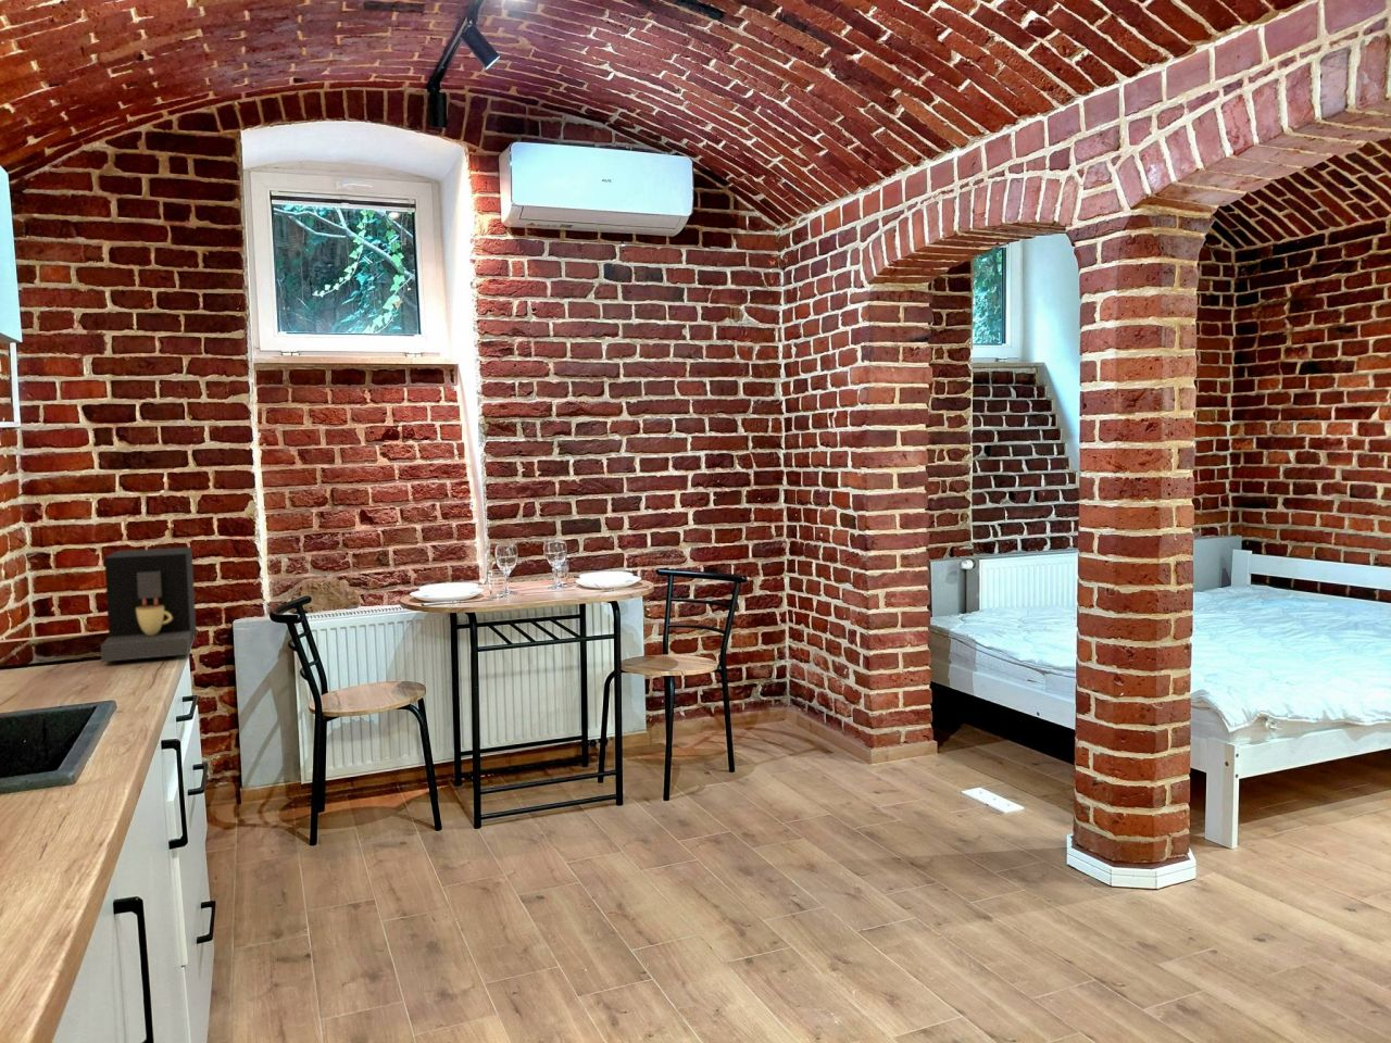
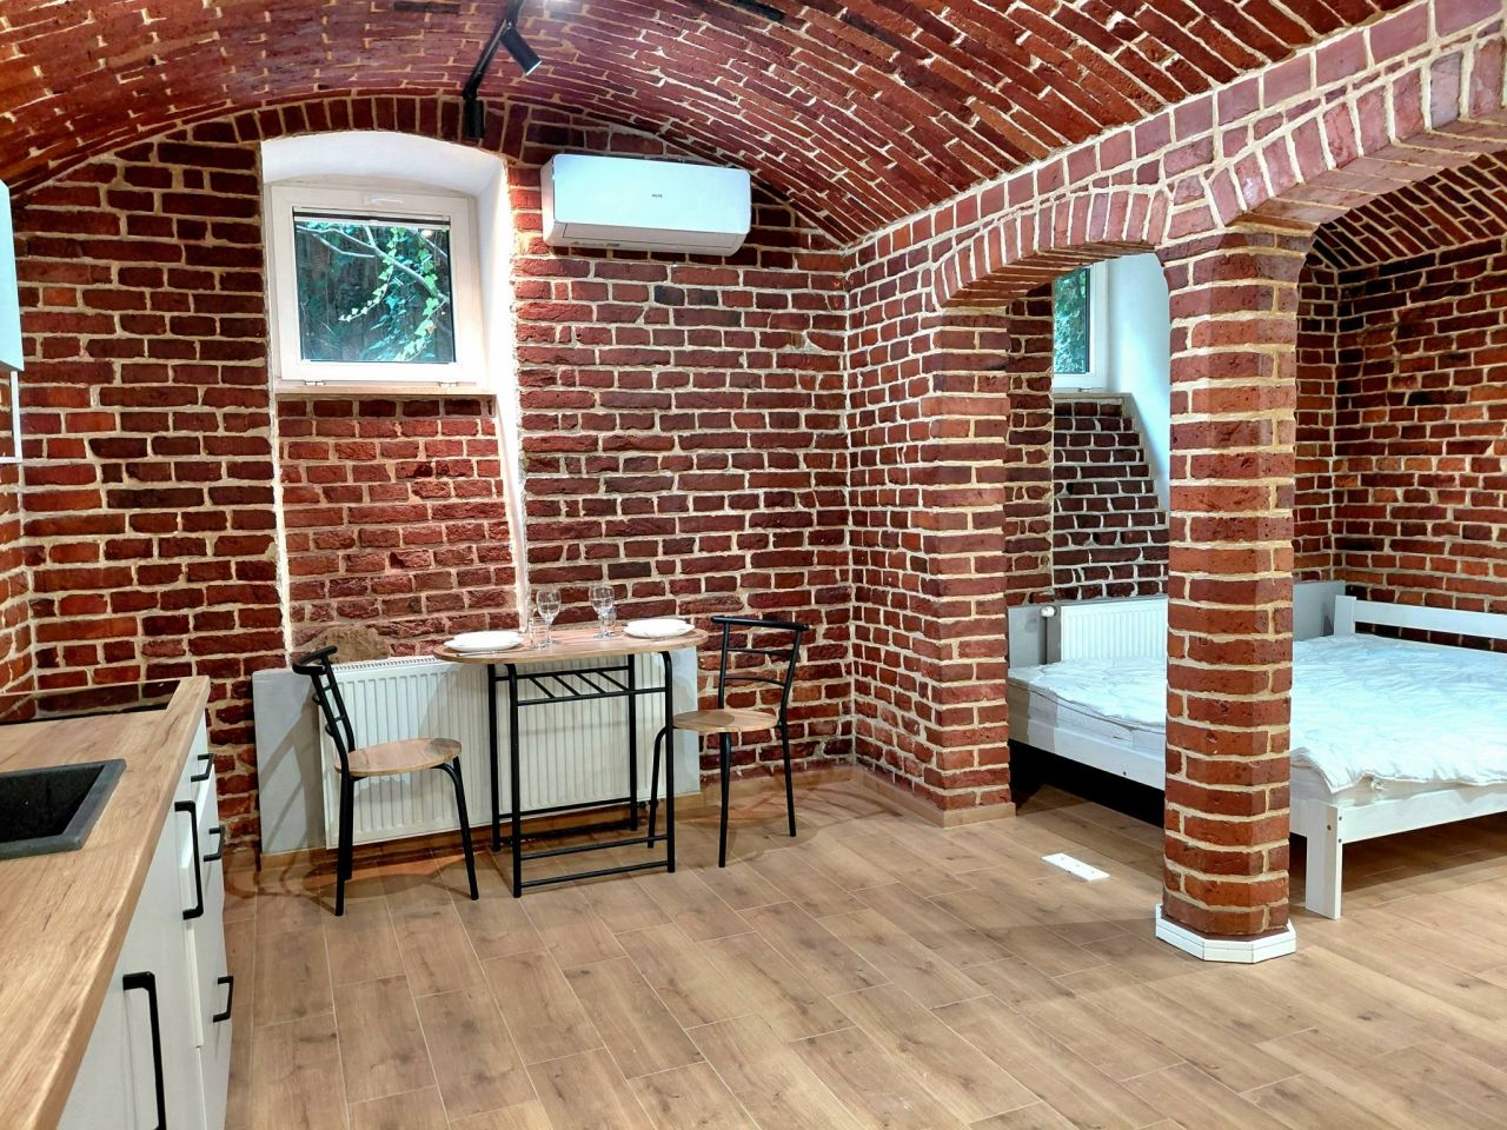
- coffee maker [100,547,198,663]
